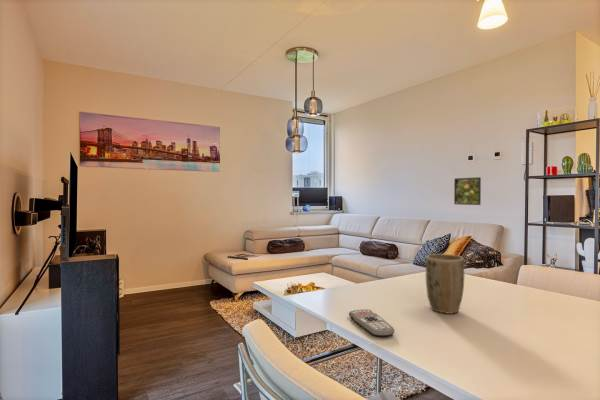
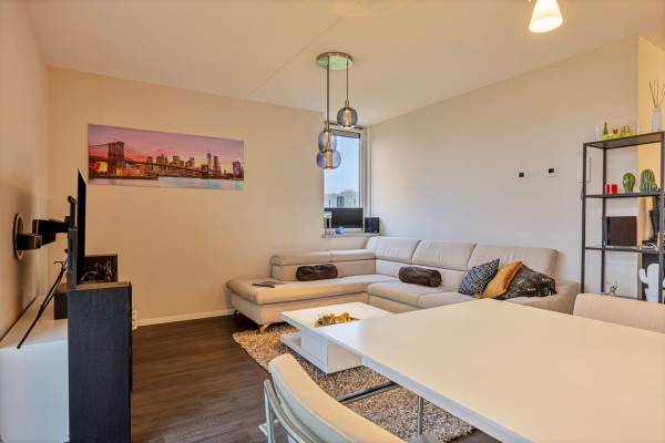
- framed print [453,176,482,206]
- remote control [348,308,395,338]
- plant pot [425,253,465,315]
